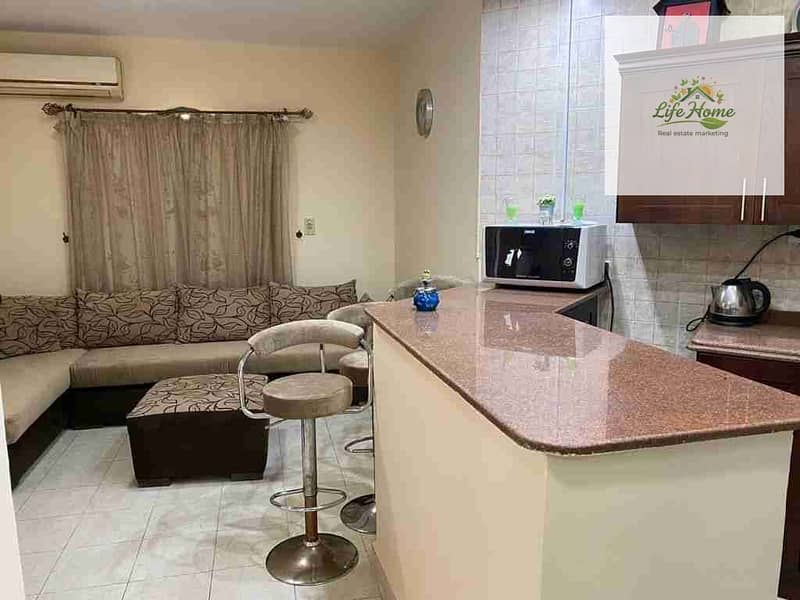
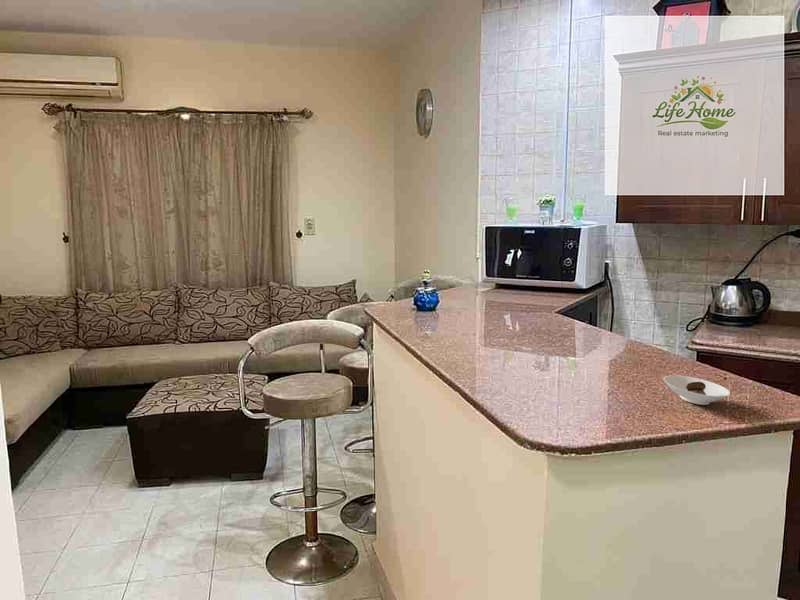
+ saucer [663,374,731,406]
